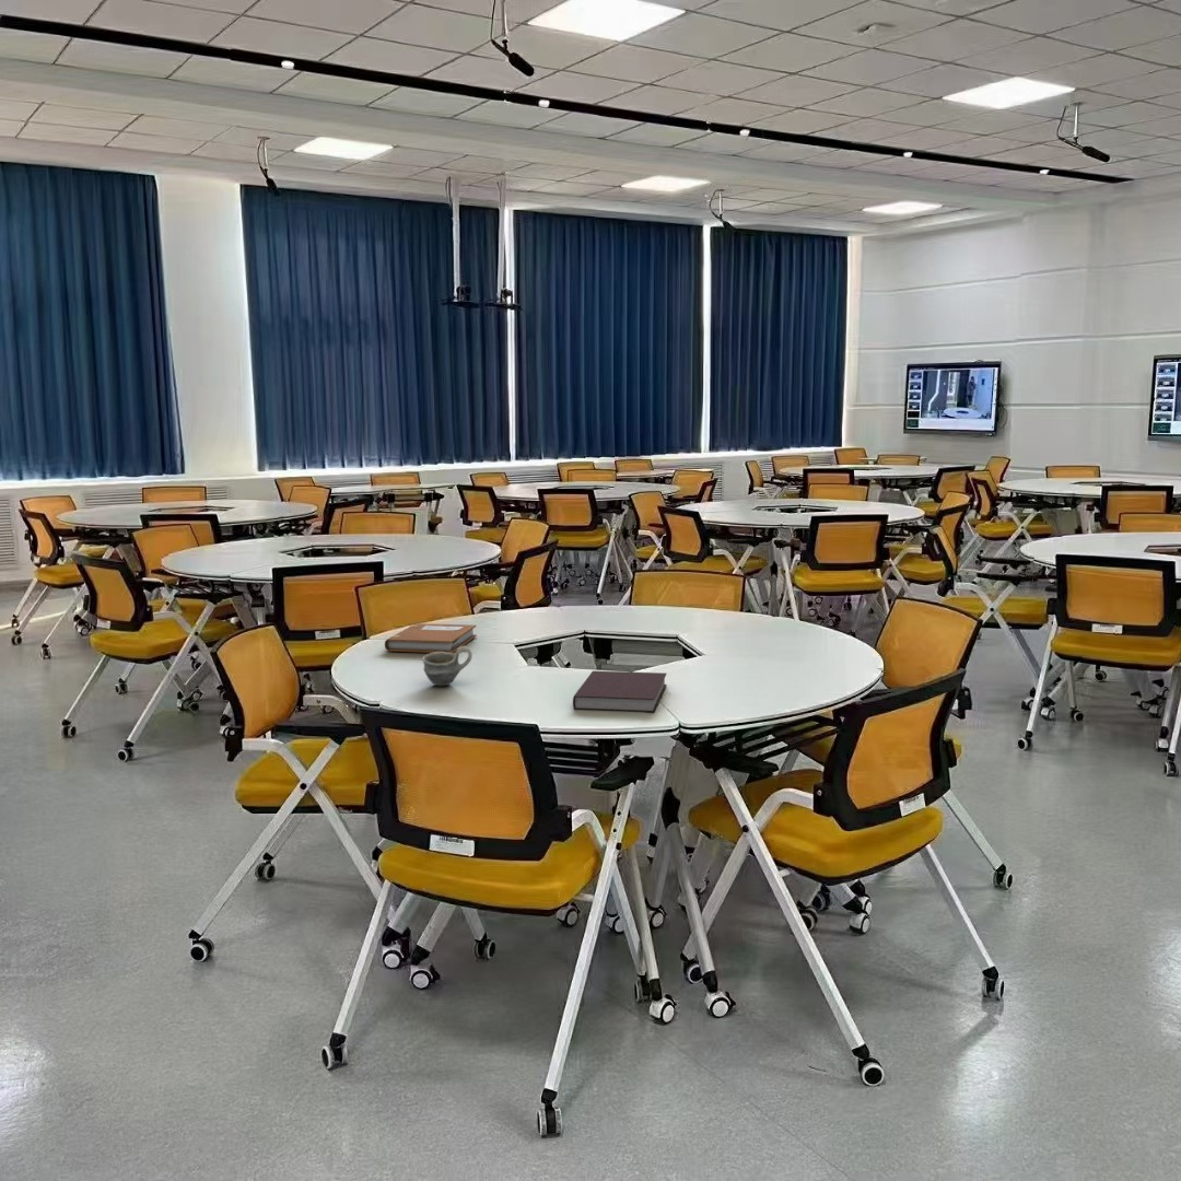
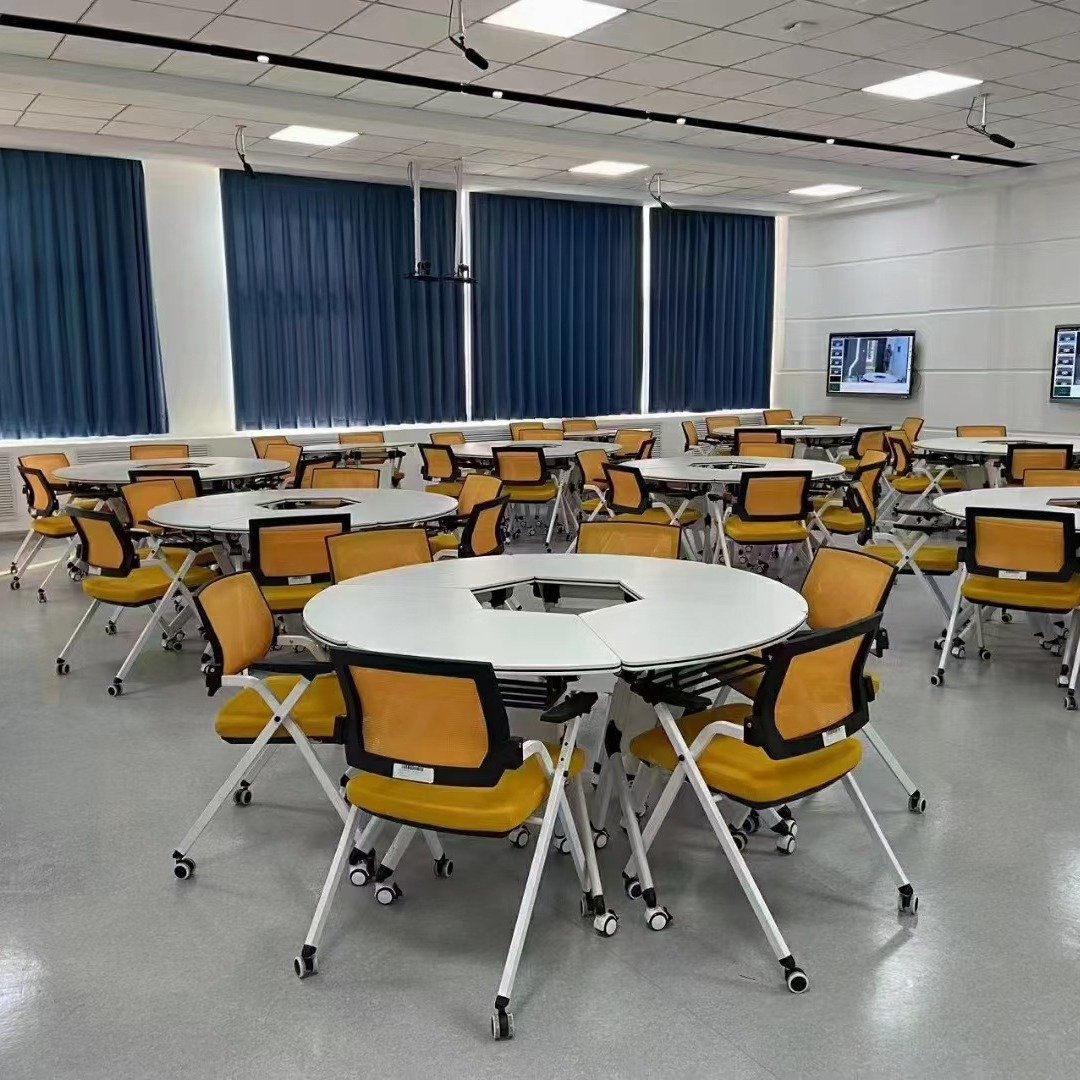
- cup [421,645,473,687]
- notebook [384,622,478,654]
- notebook [572,670,668,713]
